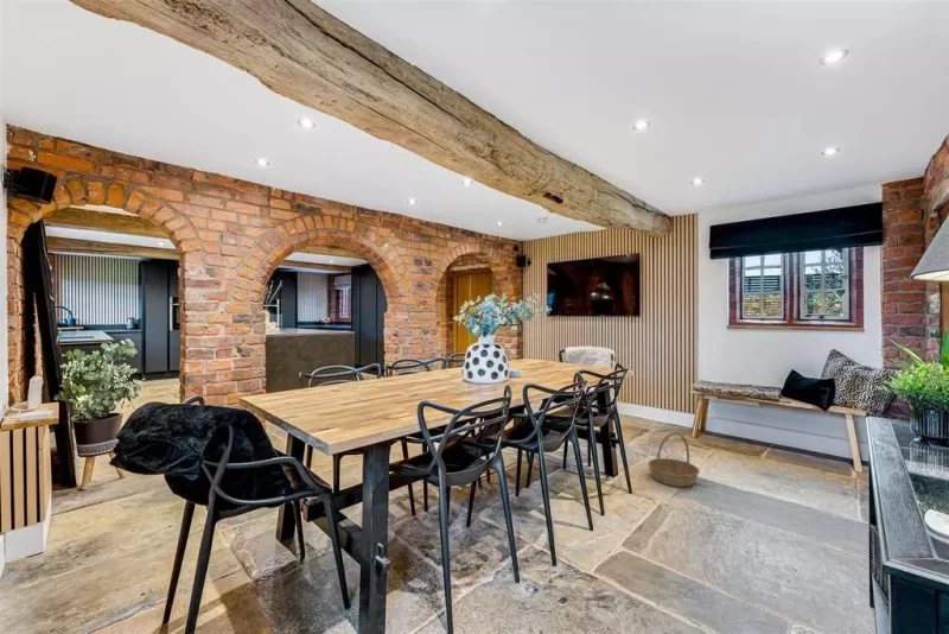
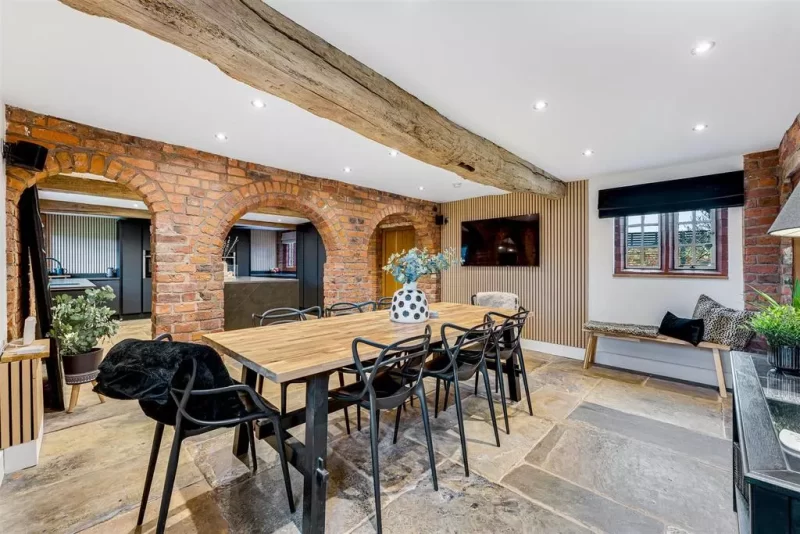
- basket [647,431,701,488]
